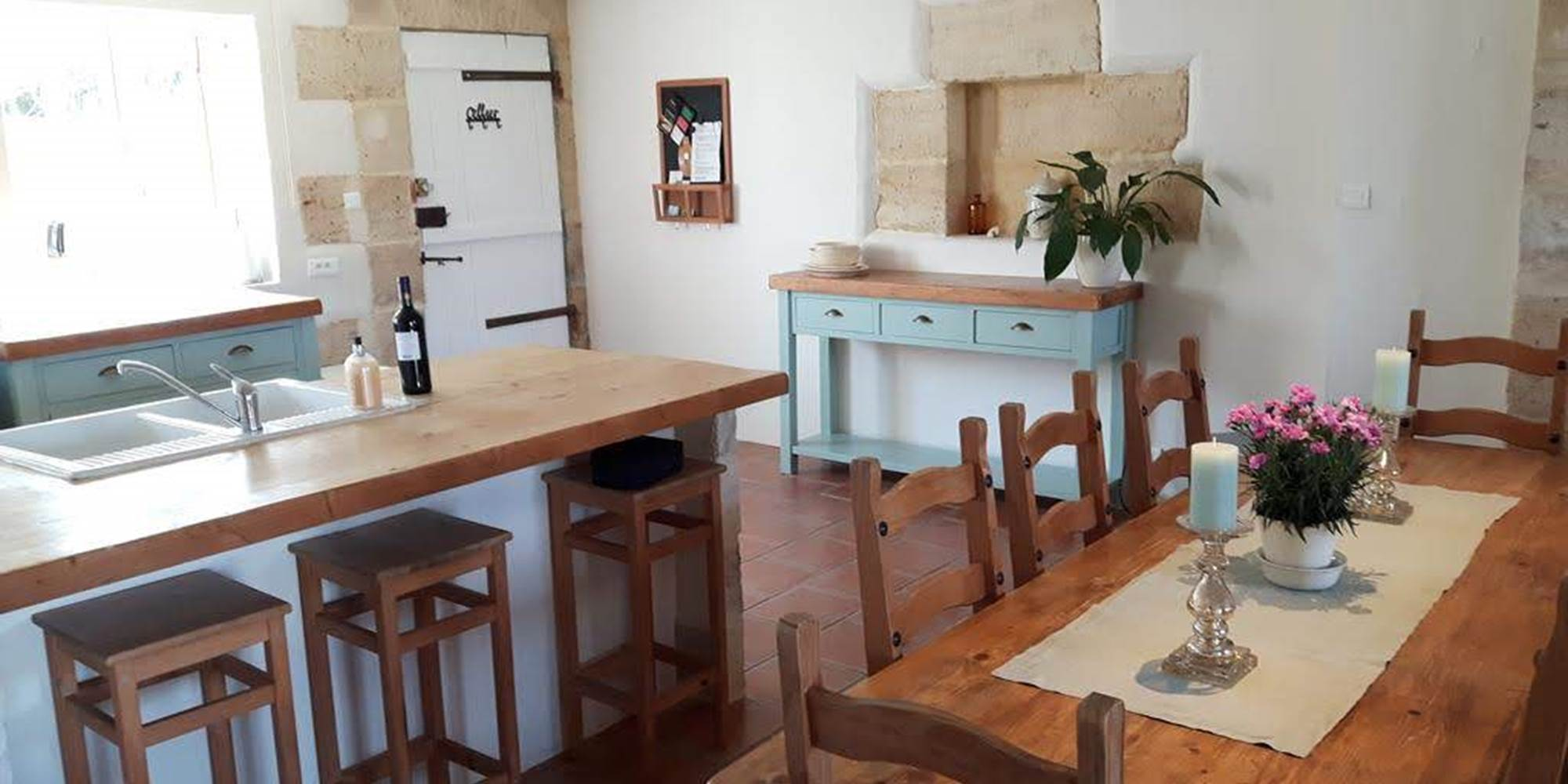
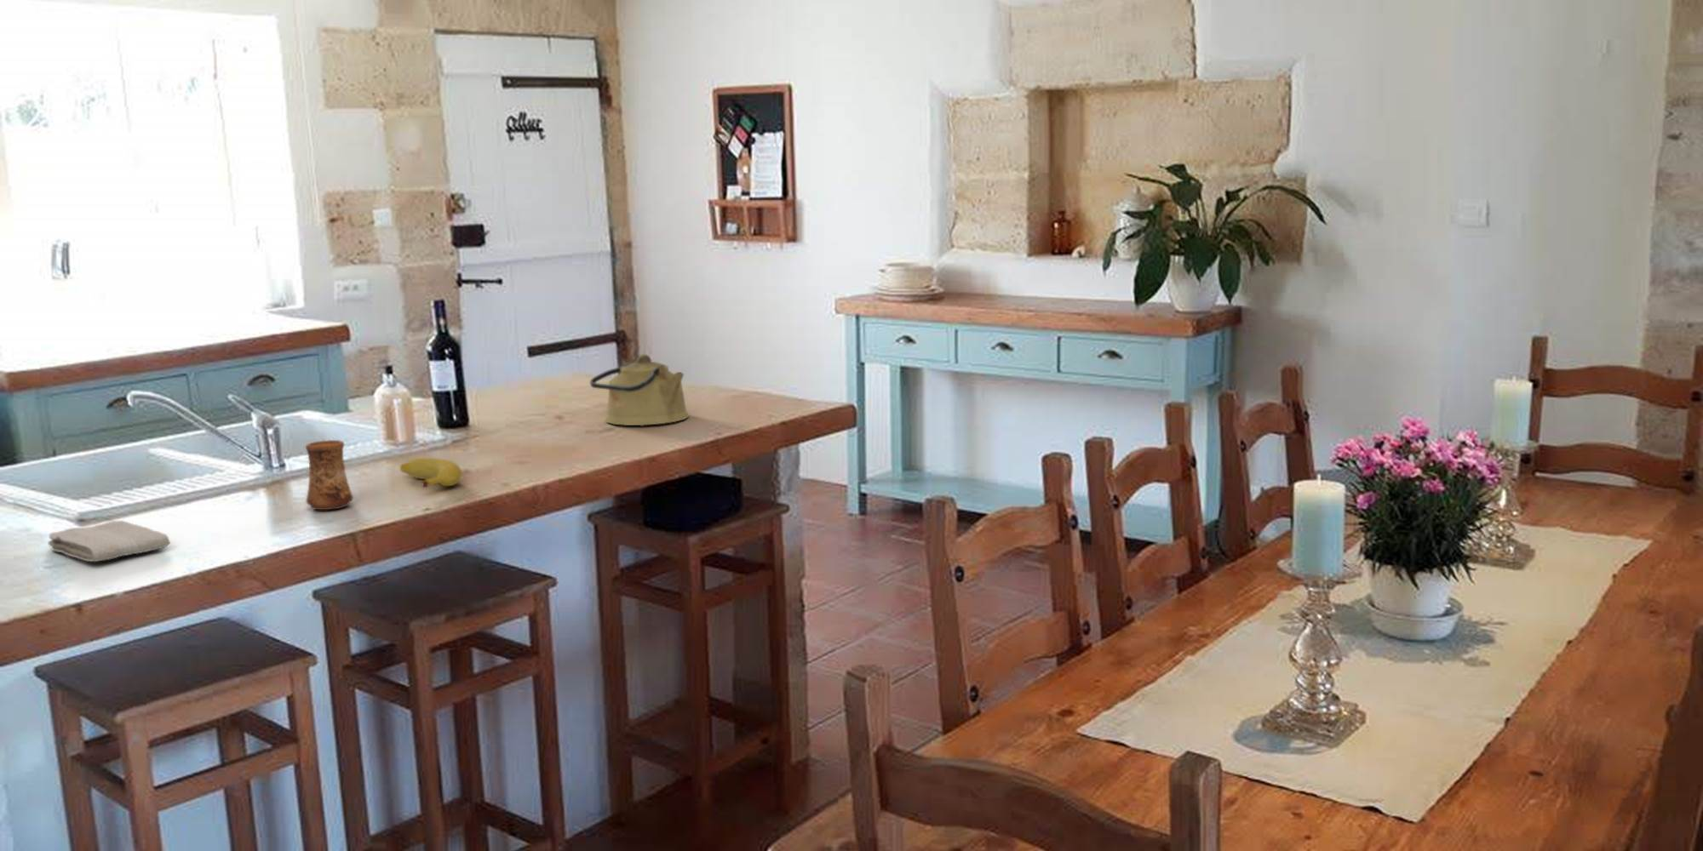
+ washcloth [47,520,172,562]
+ kettle [590,354,690,427]
+ cup [305,440,354,510]
+ banana [400,457,463,488]
